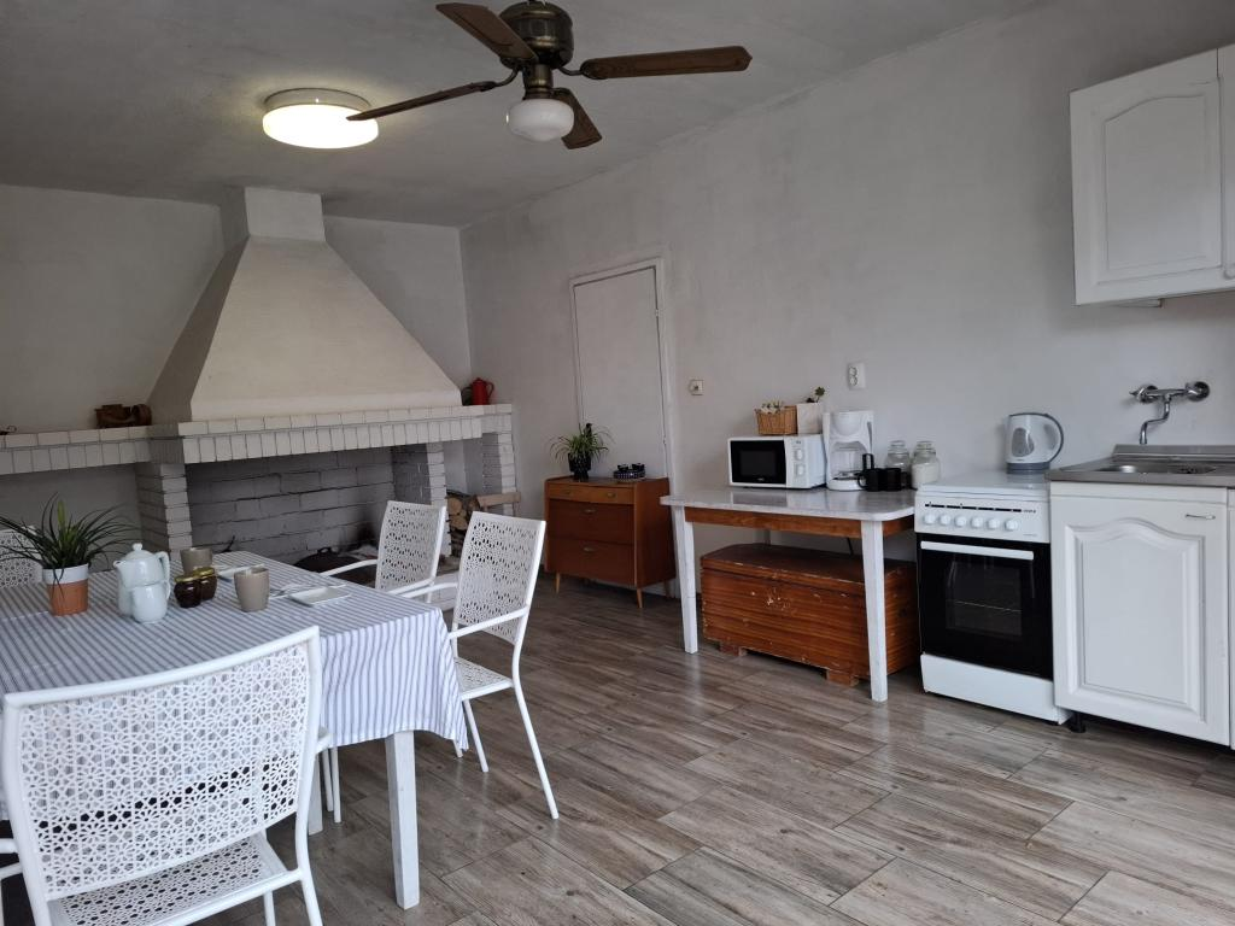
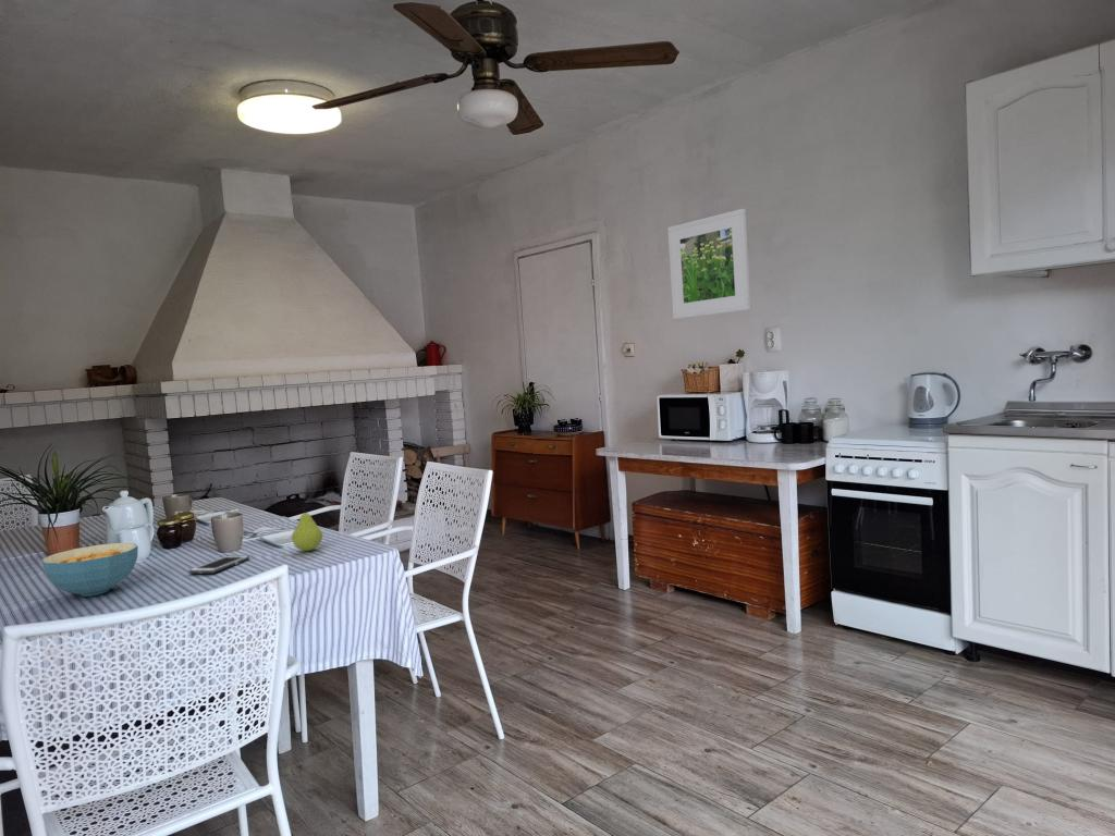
+ cell phone [188,554,250,575]
+ cereal bowl [40,542,139,598]
+ fruit [291,506,323,552]
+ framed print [666,208,751,320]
